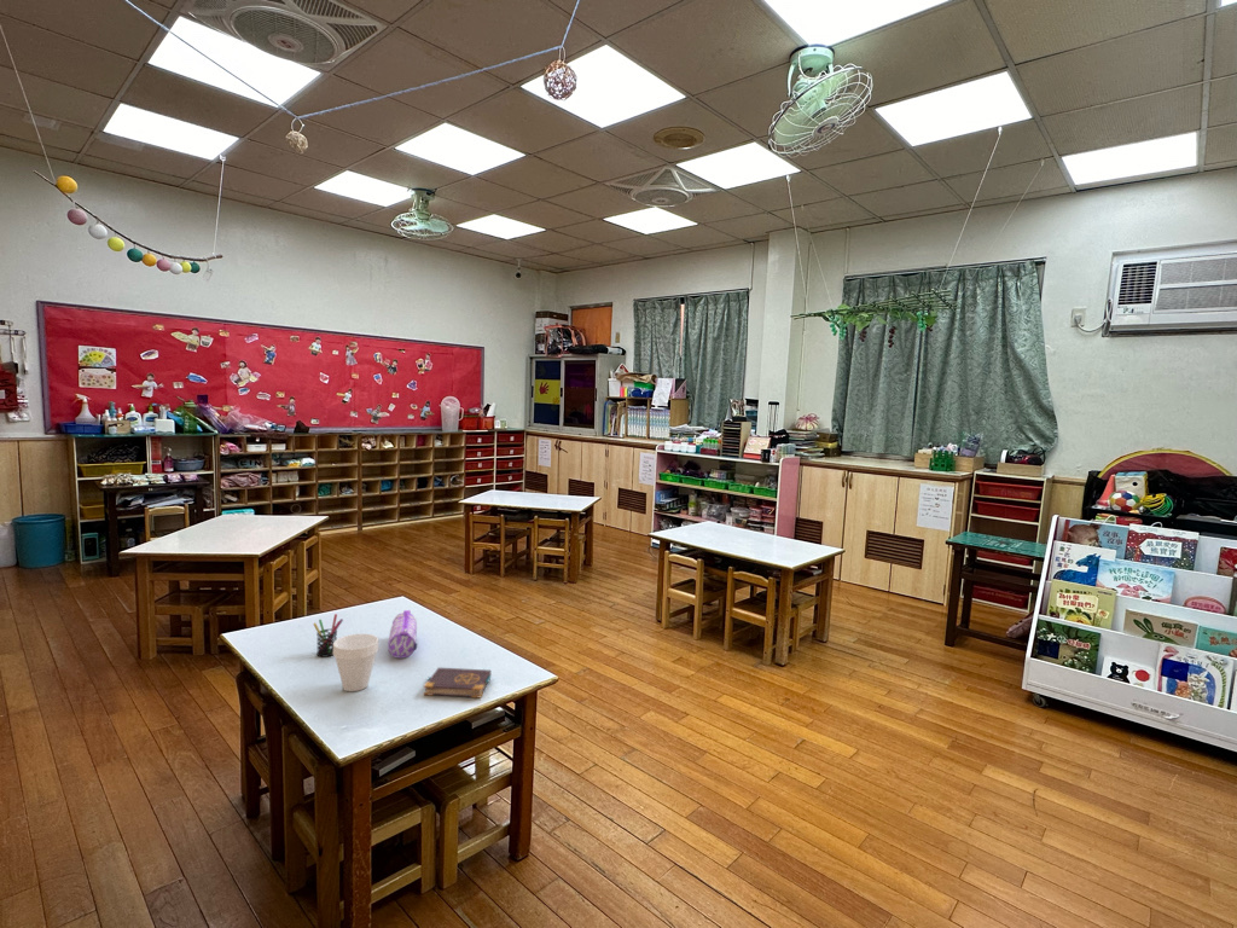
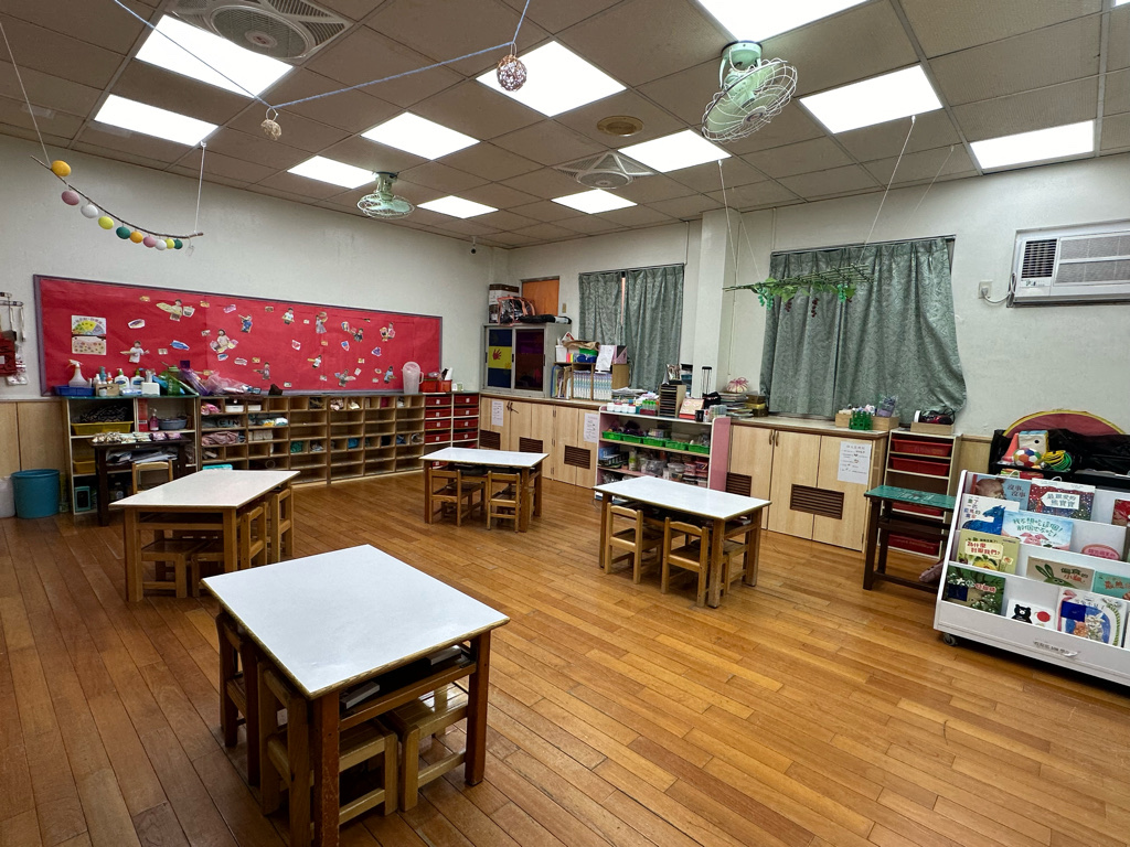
- book [423,667,492,698]
- pencil case [387,609,419,660]
- pen holder [312,613,343,659]
- cup [332,633,379,692]
